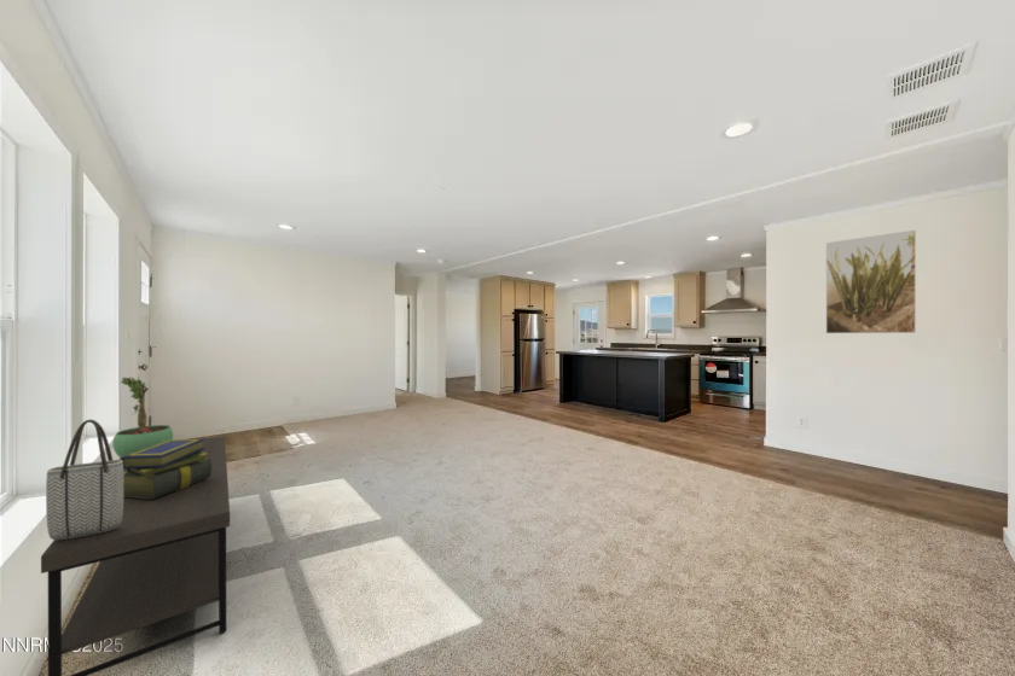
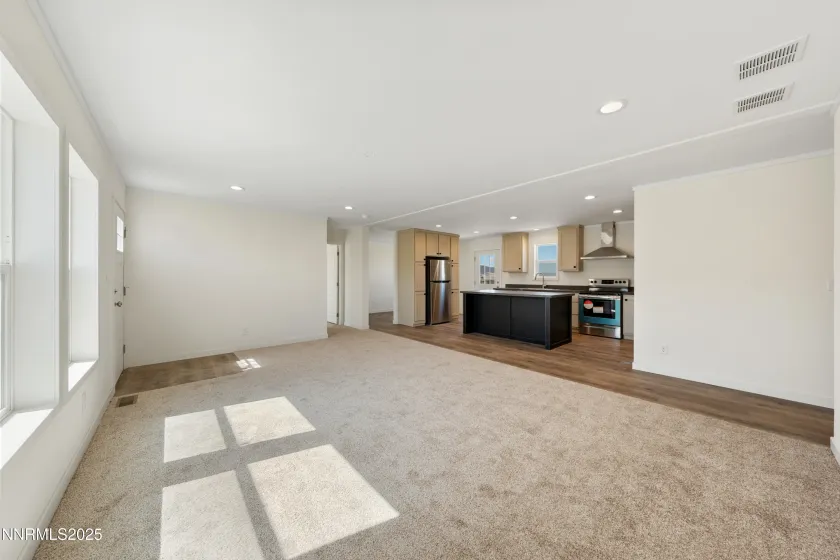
- storage bench [40,435,231,676]
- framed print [825,229,917,334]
- tote bag [45,419,123,541]
- potted plant [111,375,174,459]
- stack of books [118,438,211,500]
